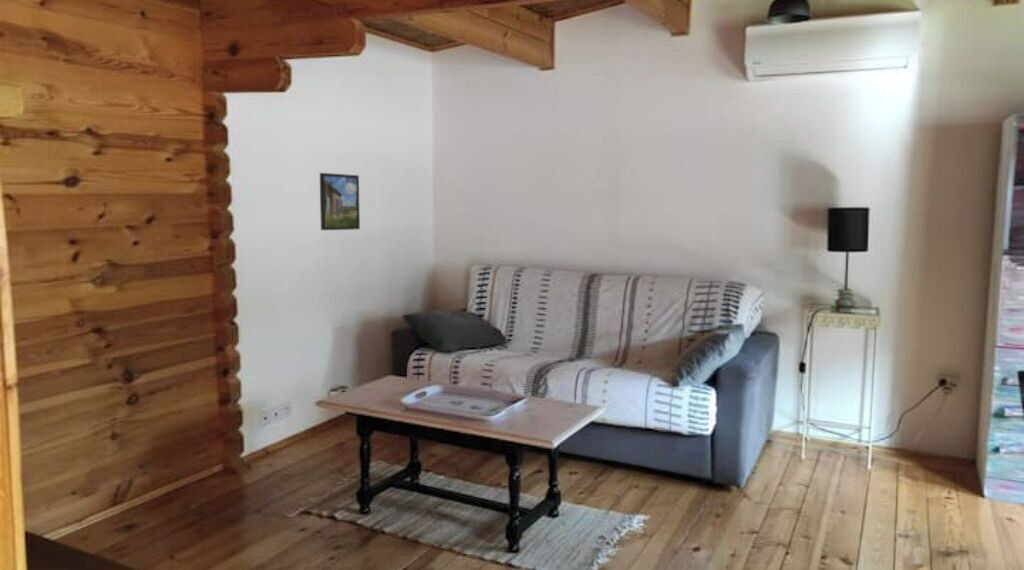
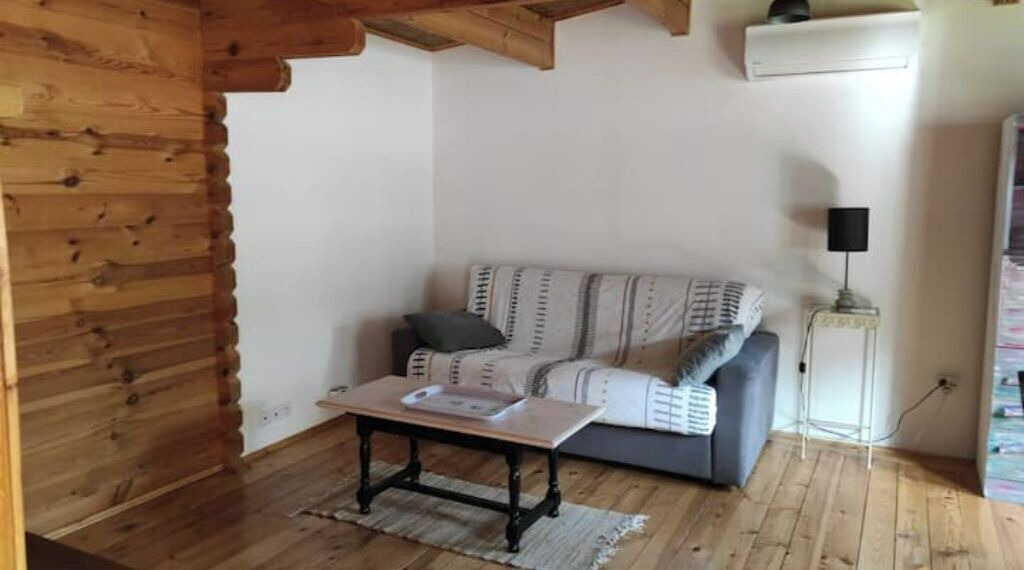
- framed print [319,172,361,231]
